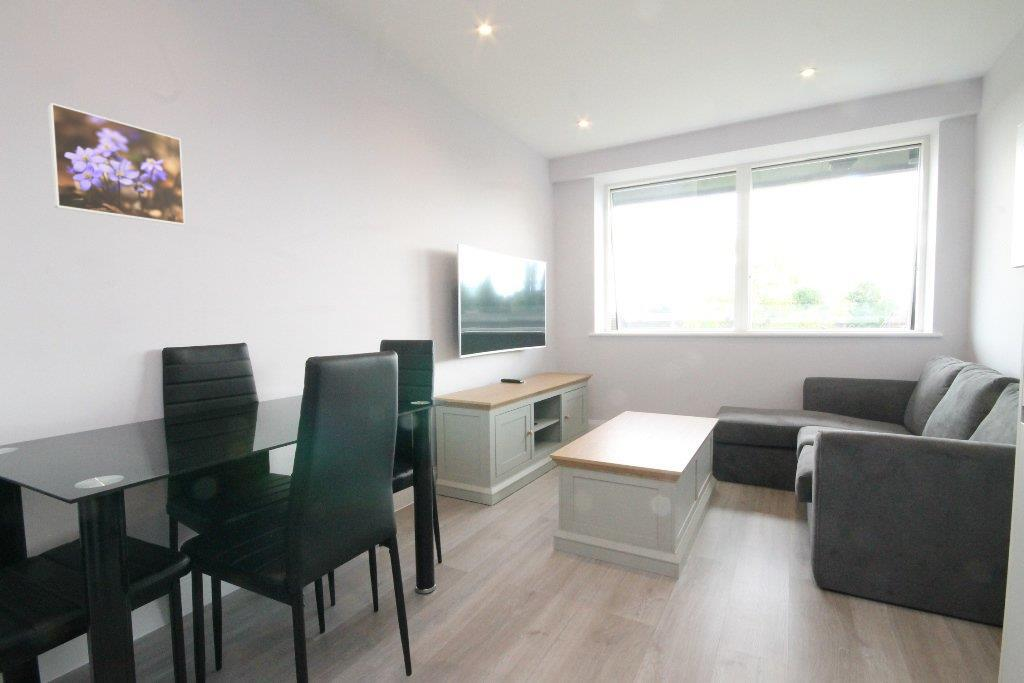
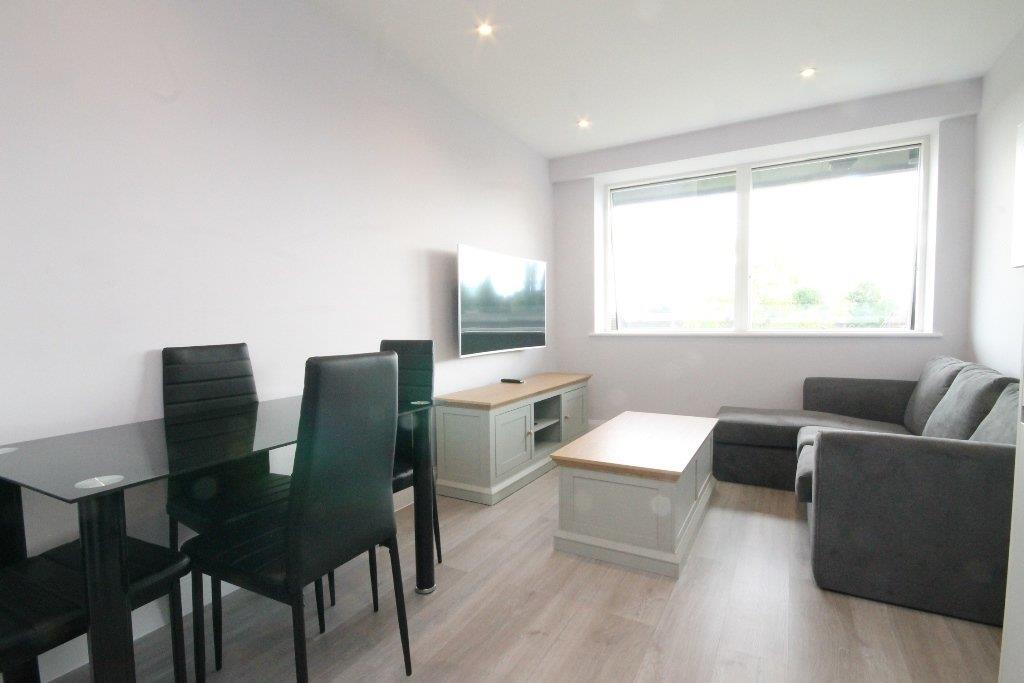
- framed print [46,102,186,226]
